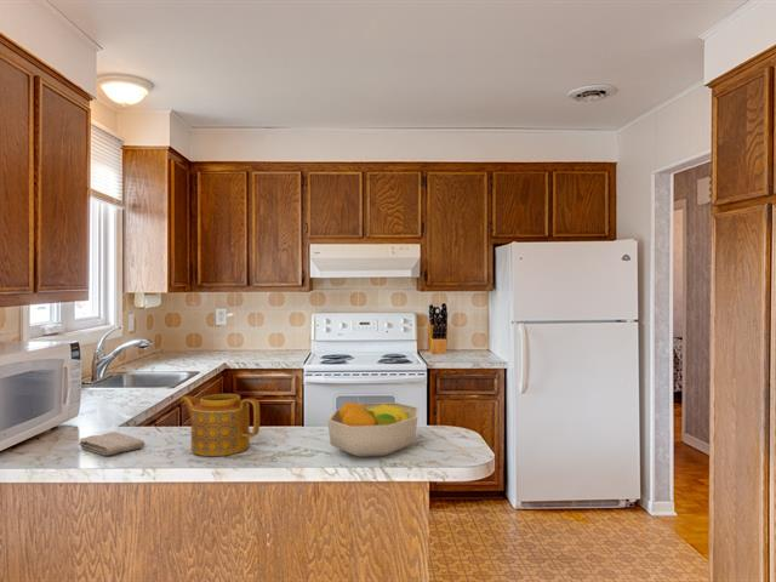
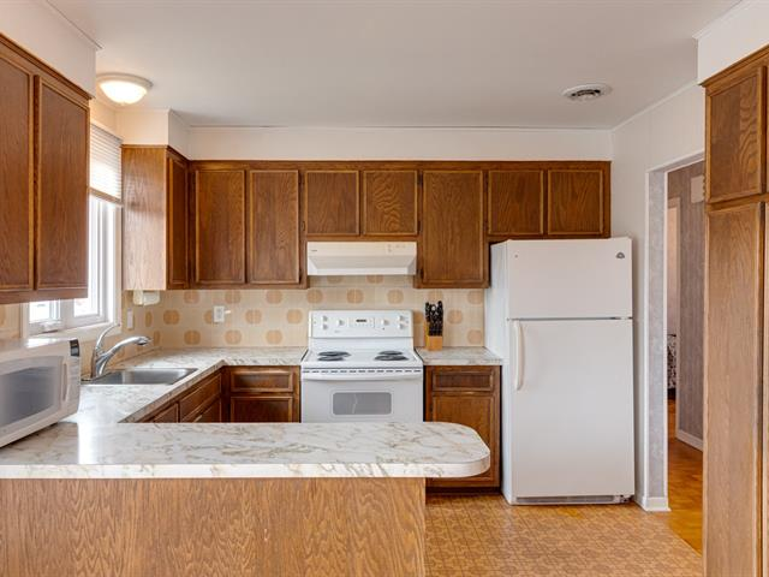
- washcloth [78,430,146,456]
- fruit bowl [326,401,420,458]
- teapot [179,393,261,457]
